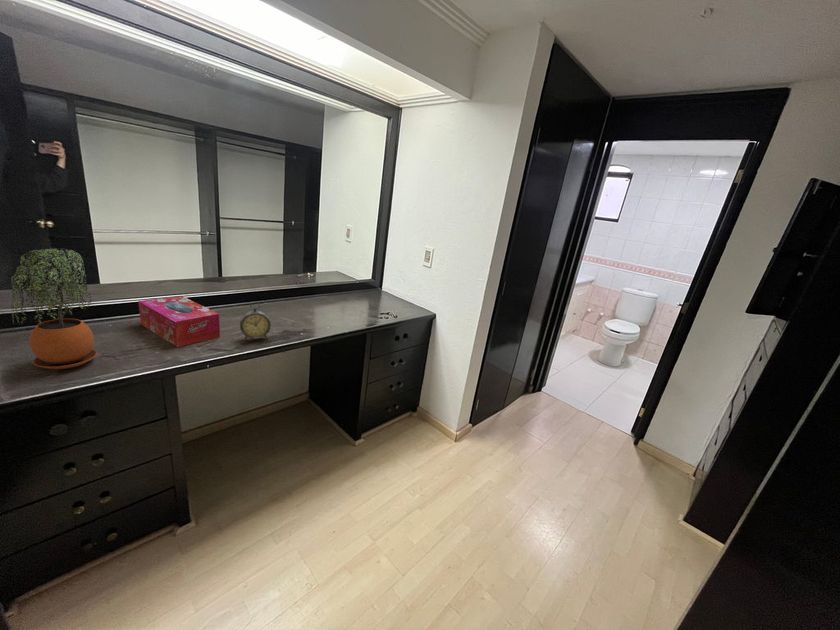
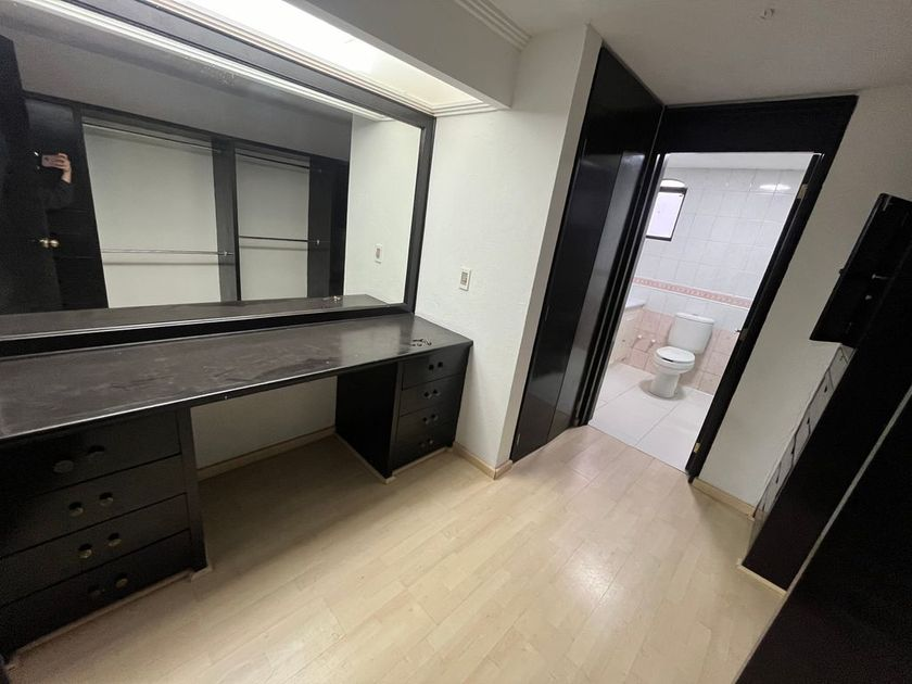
- tissue box [137,295,221,348]
- potted plant [10,247,98,370]
- alarm clock [239,301,272,342]
